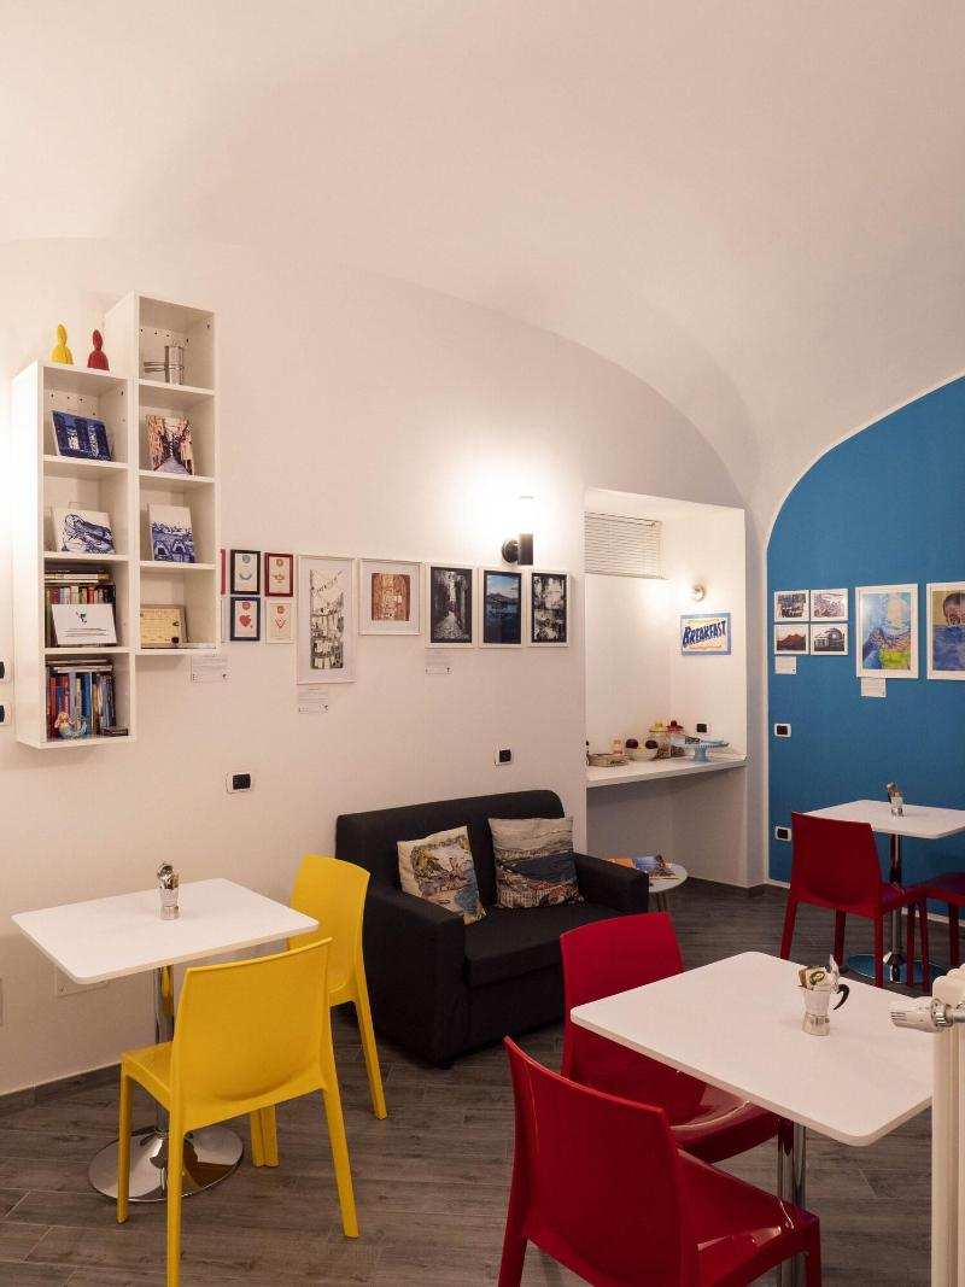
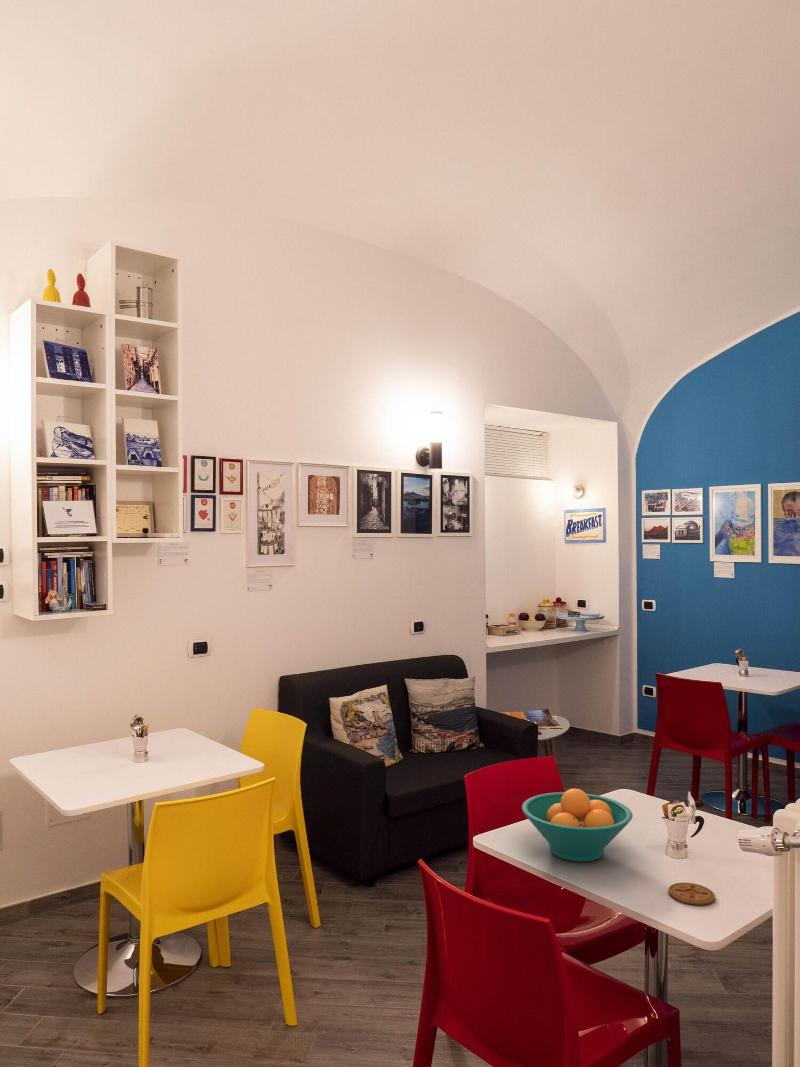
+ fruit bowl [521,788,634,863]
+ coaster [667,882,716,906]
